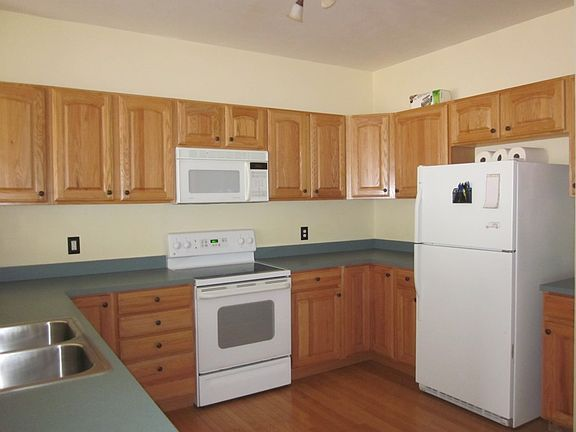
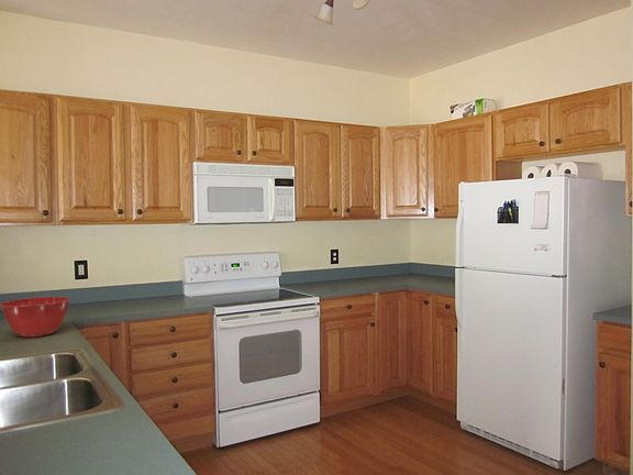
+ mixing bowl [0,296,71,339]
